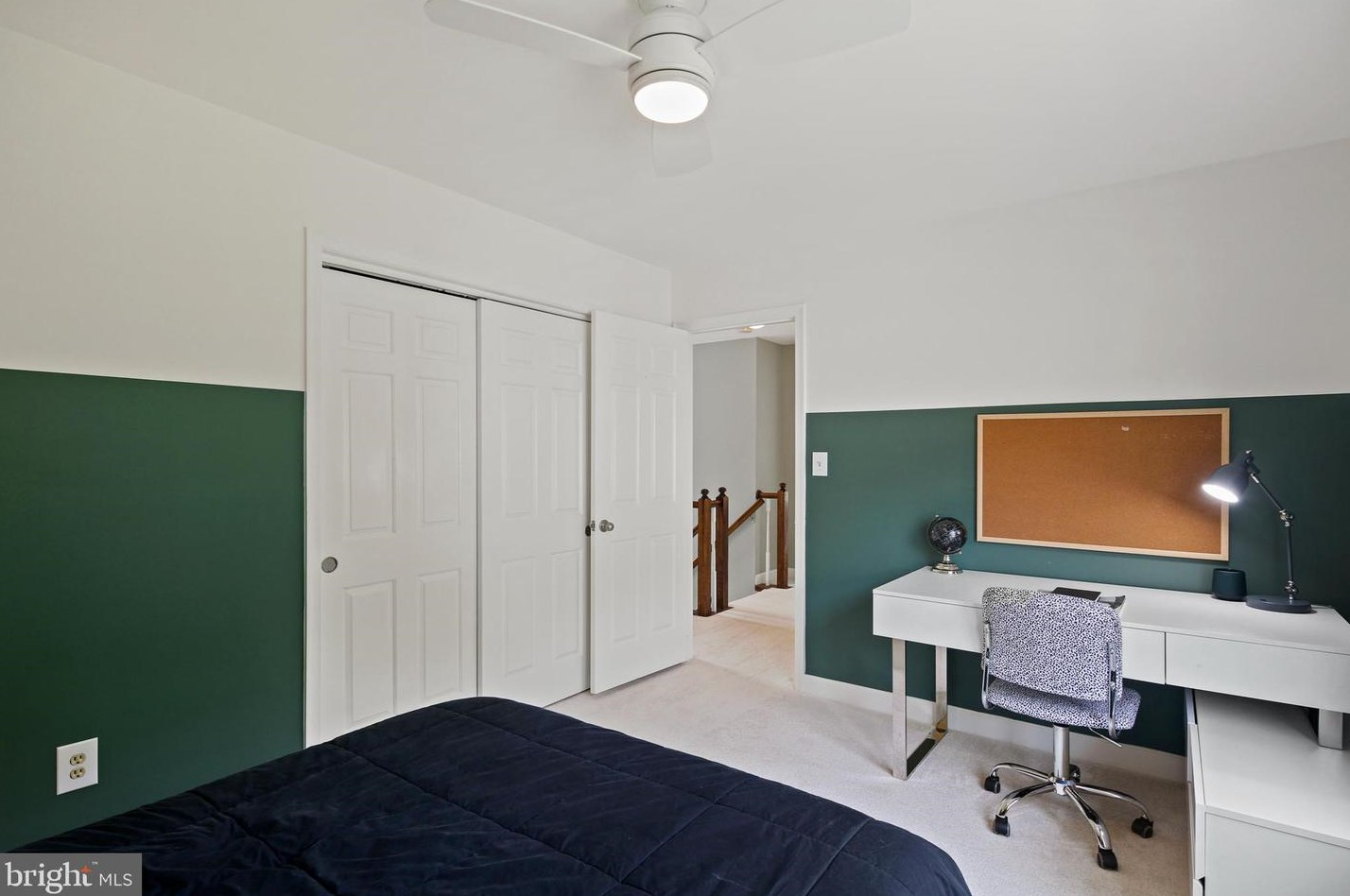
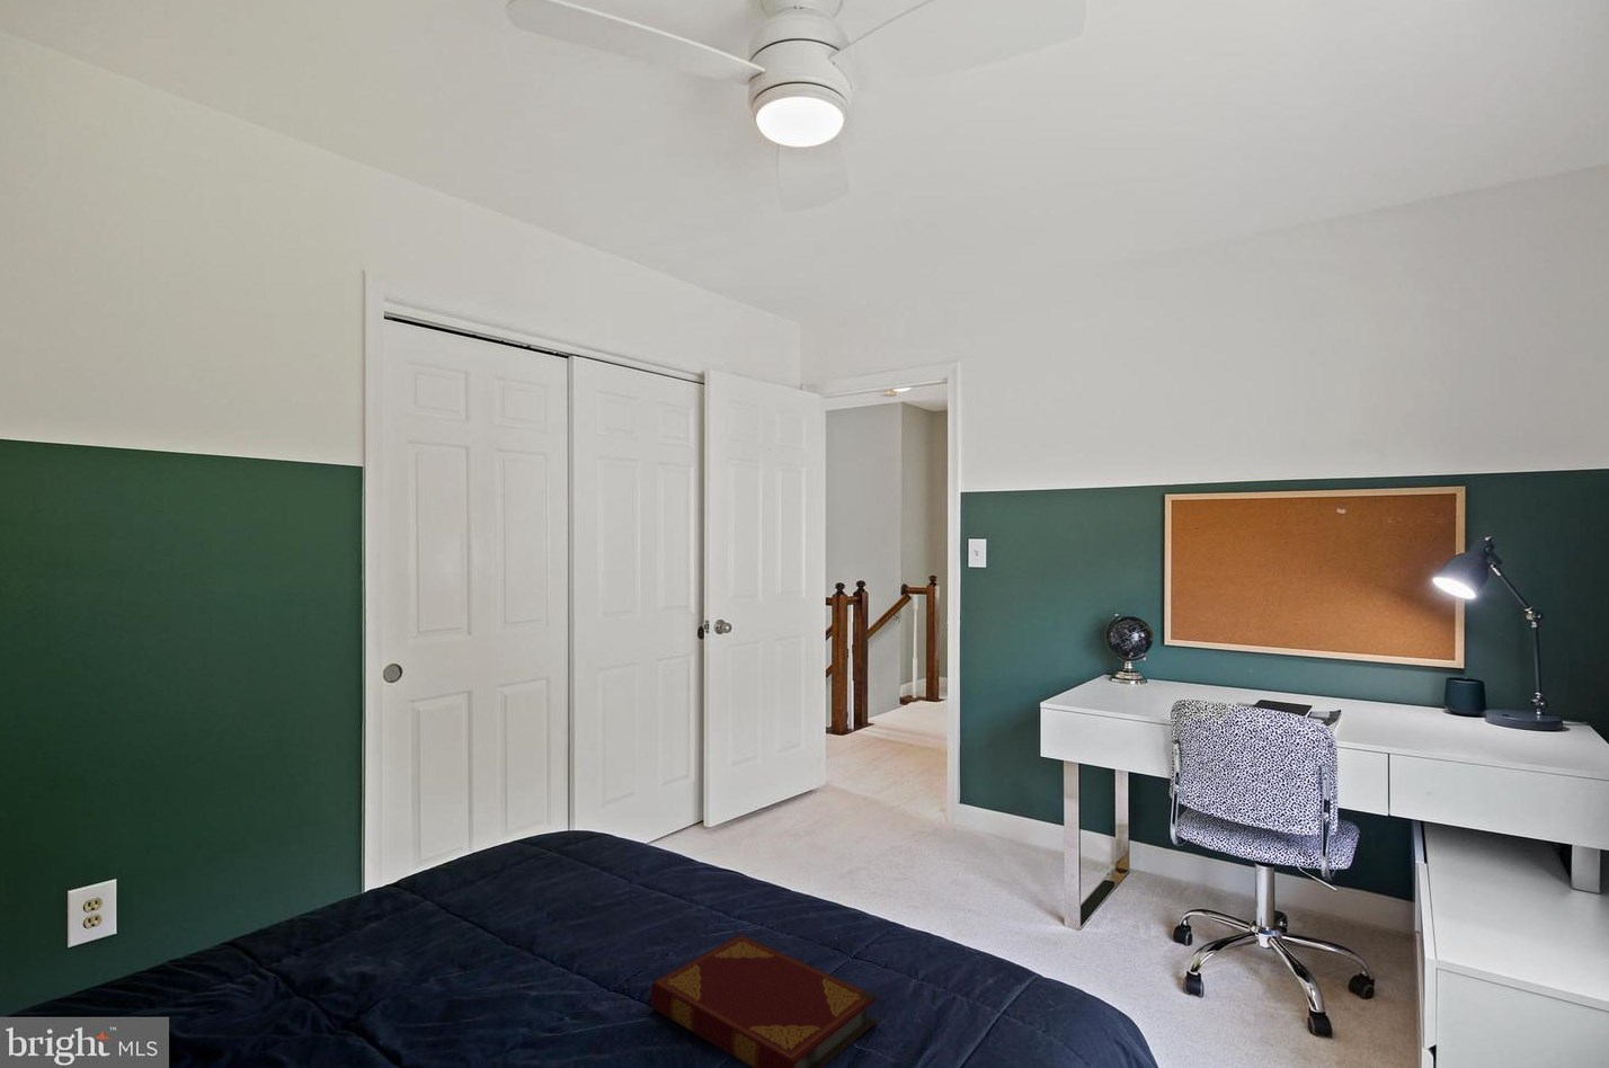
+ hardback book [650,935,878,1068]
